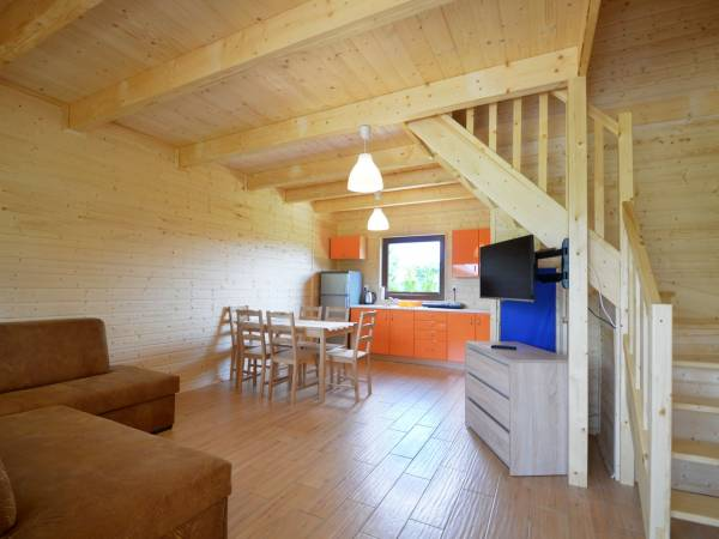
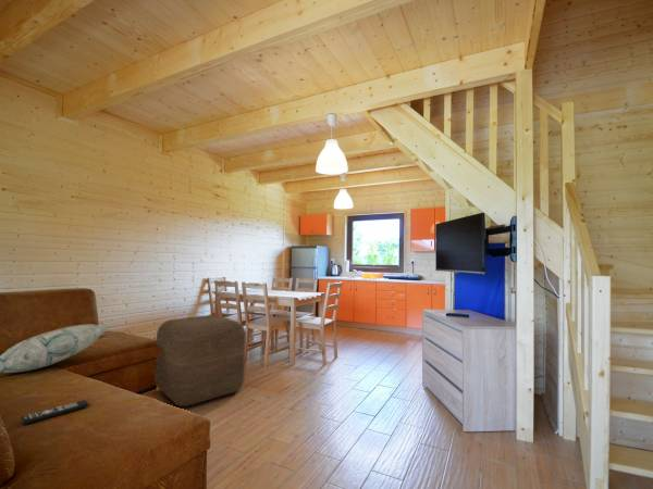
+ ottoman [153,314,247,408]
+ remote control [20,399,89,426]
+ decorative pillow [0,324,111,374]
